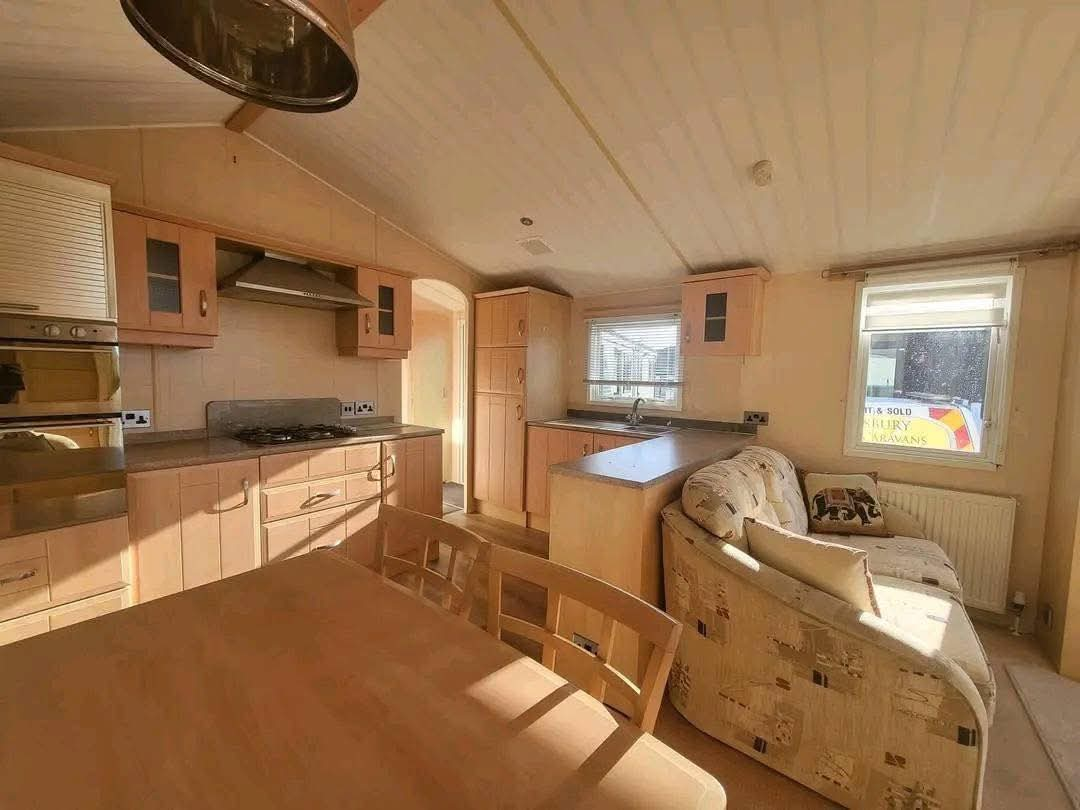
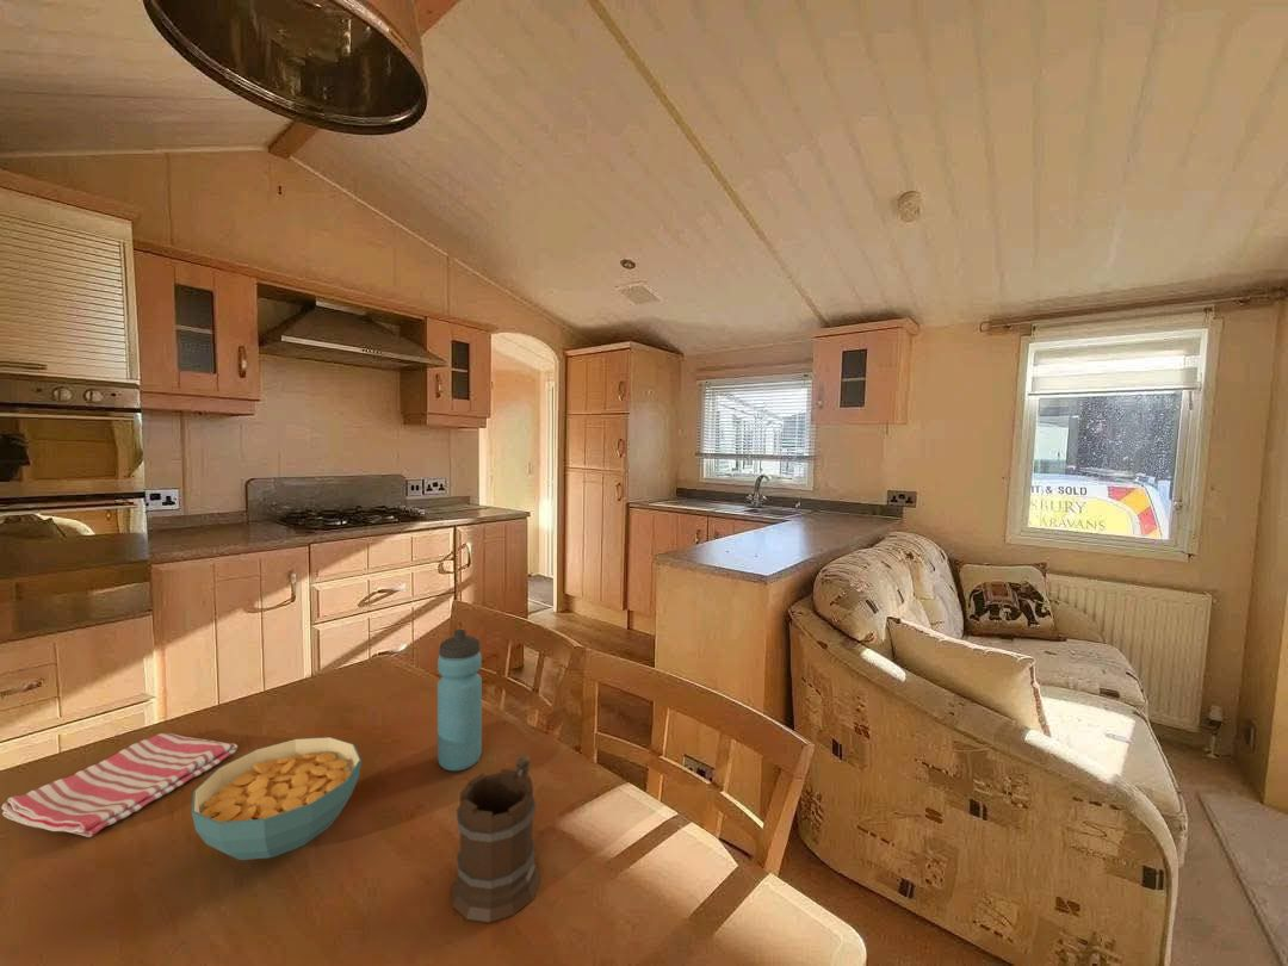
+ dish towel [0,732,239,838]
+ mug [450,754,541,923]
+ water bottle [436,628,483,772]
+ cereal bowl [191,736,363,861]
